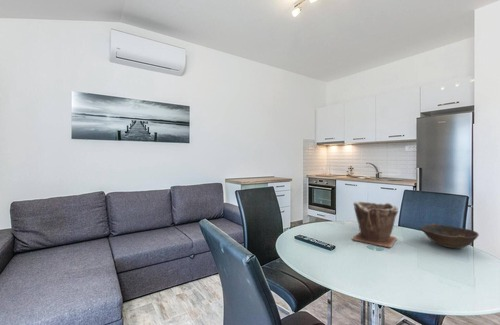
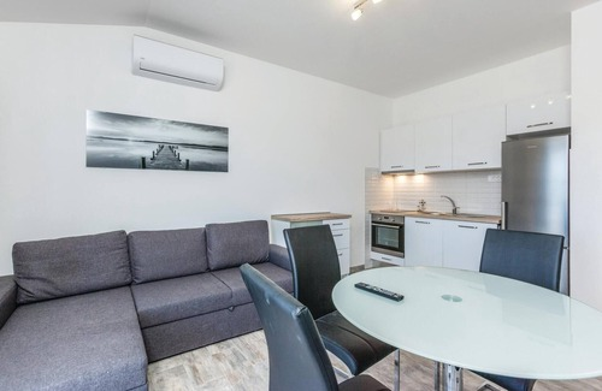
- bowl [420,223,480,249]
- plant pot [351,201,399,249]
